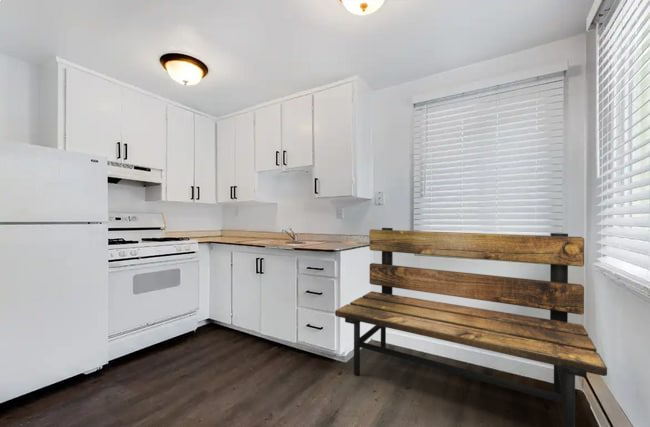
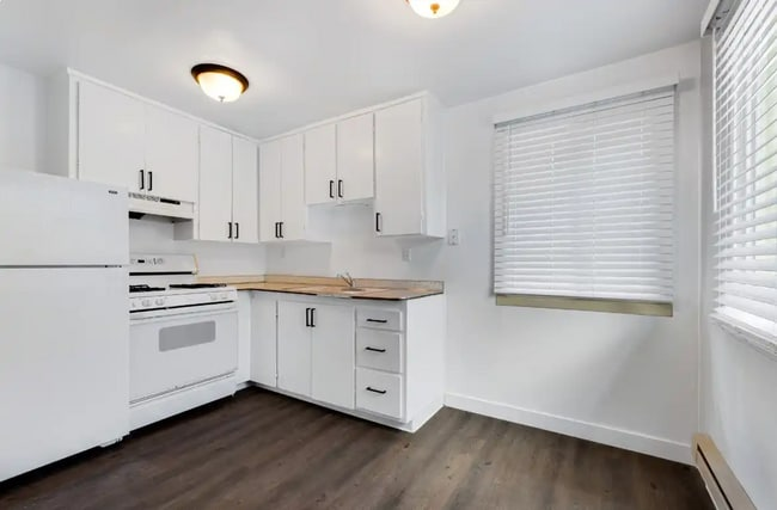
- bench [334,227,608,427]
